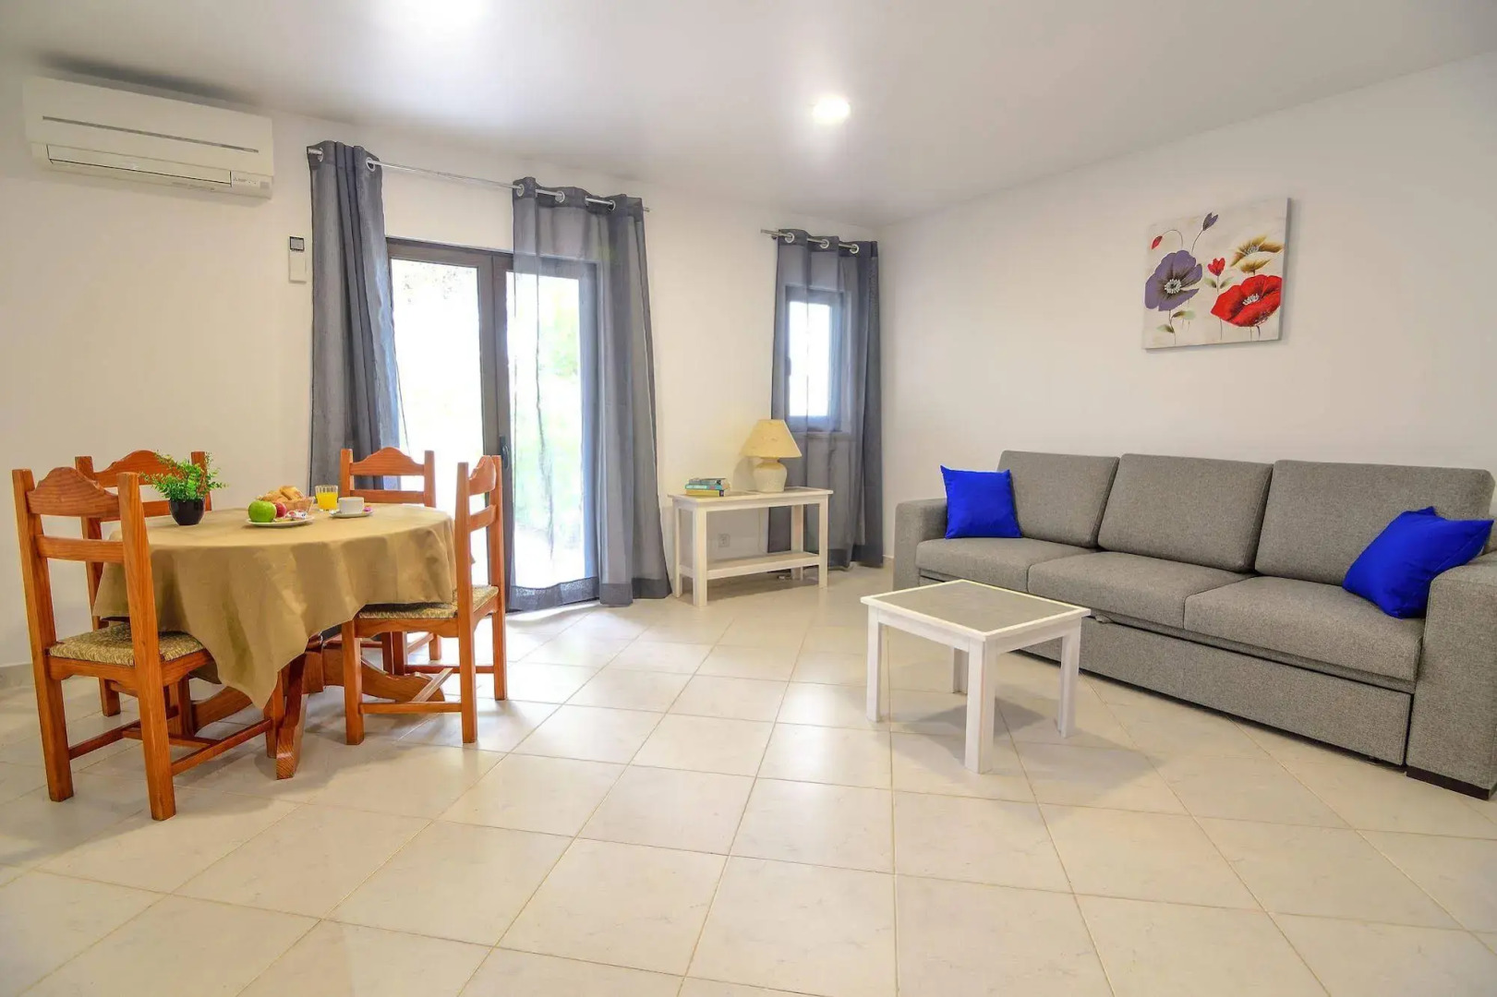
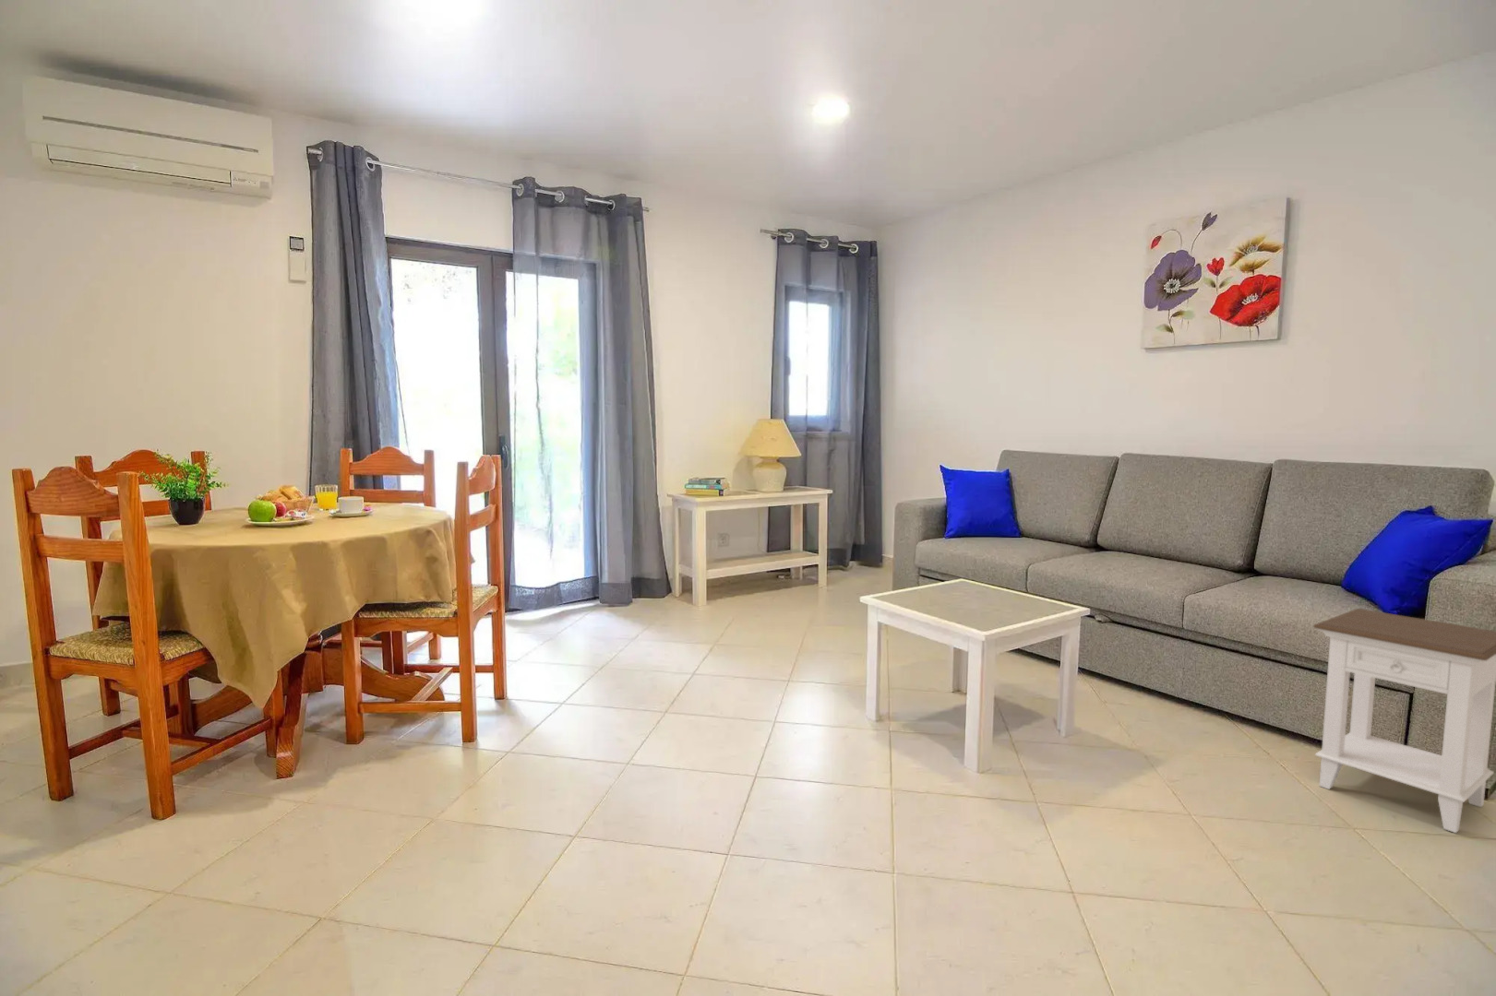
+ nightstand [1312,608,1496,834]
